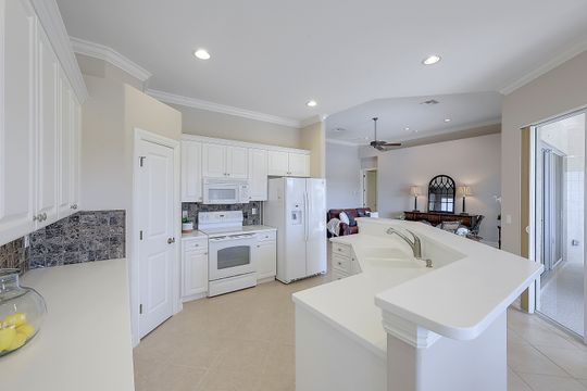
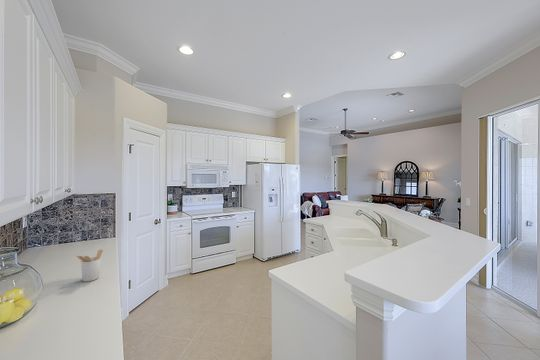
+ utensil holder [76,248,104,282]
